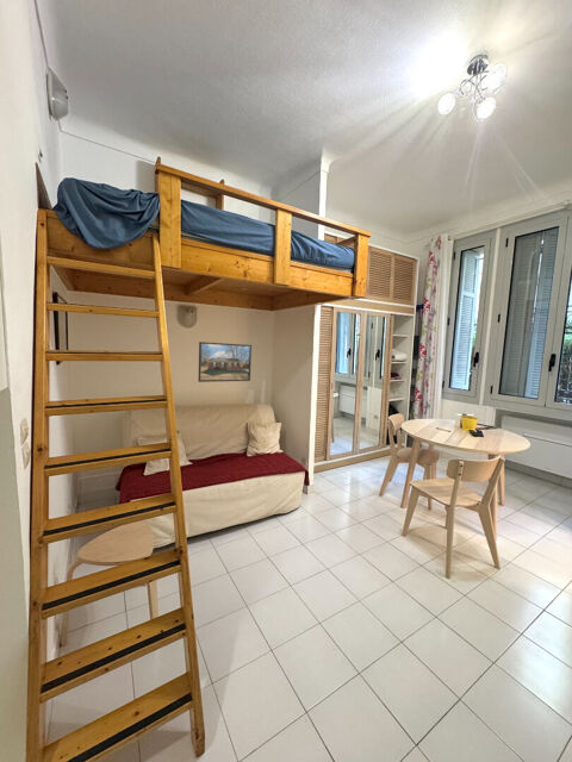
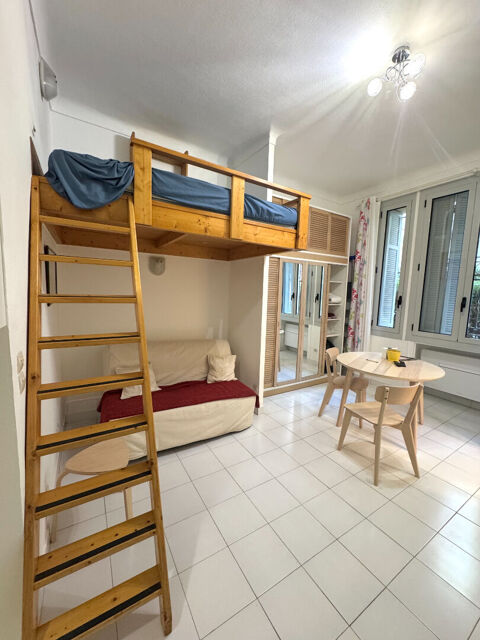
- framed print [197,341,253,383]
